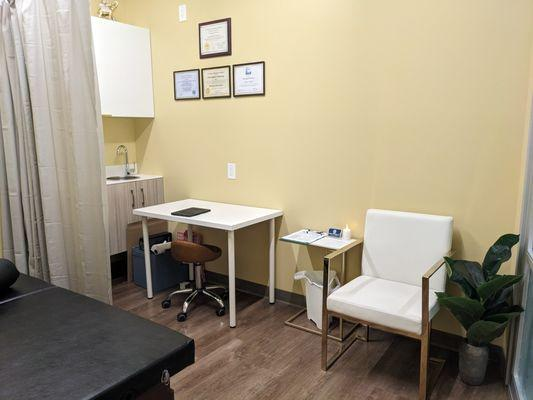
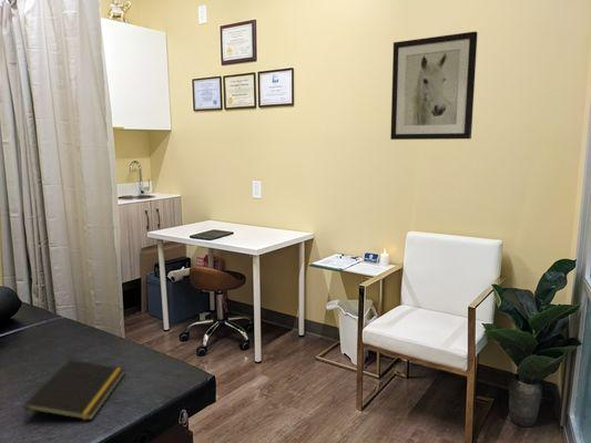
+ wall art [389,30,479,141]
+ notepad [23,359,126,424]
